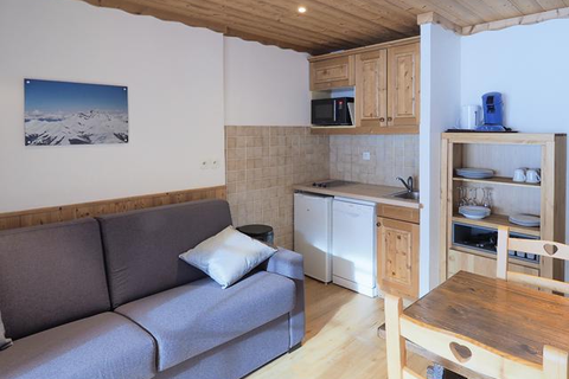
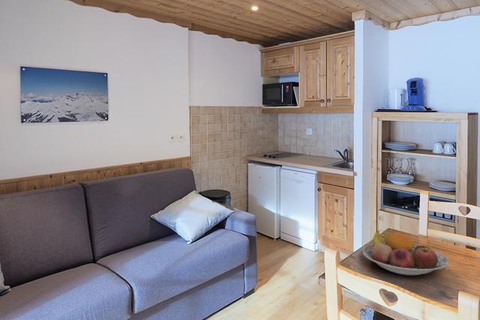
+ fruit bowl [362,230,450,276]
